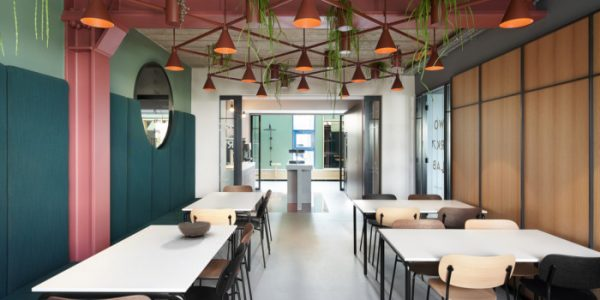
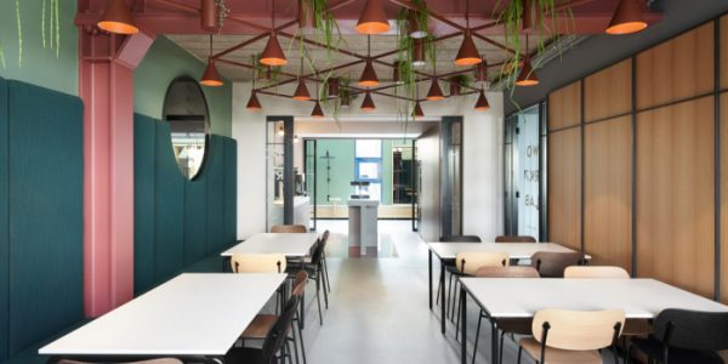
- bowl [177,220,212,238]
